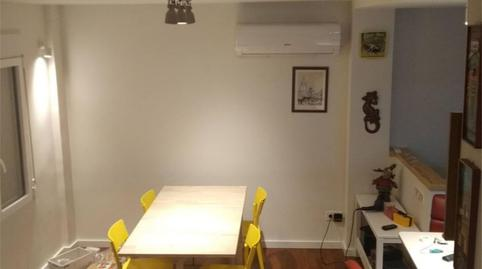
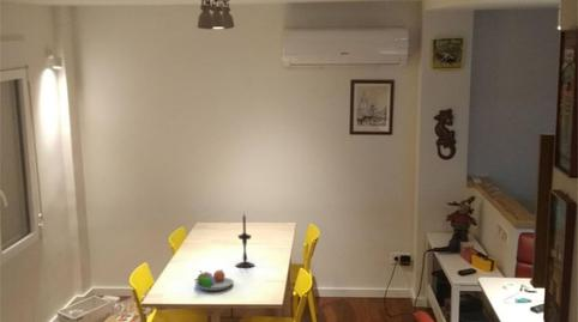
+ fruit bowl [193,268,235,292]
+ candle holder [234,211,257,268]
